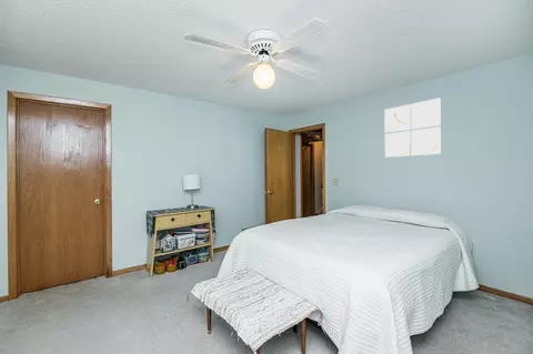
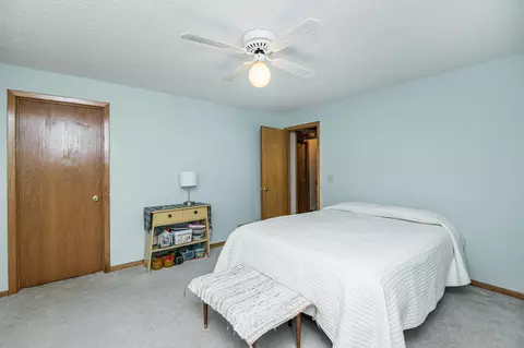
- wall art [383,97,442,159]
